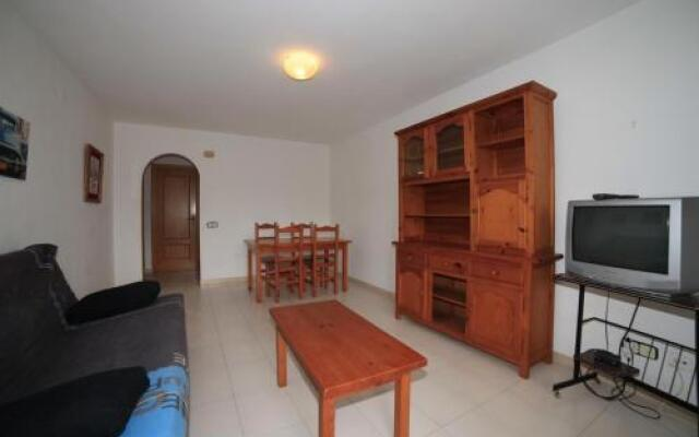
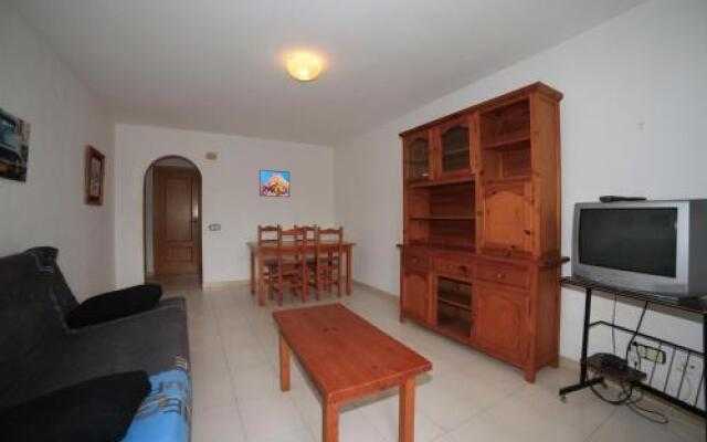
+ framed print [258,169,291,198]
